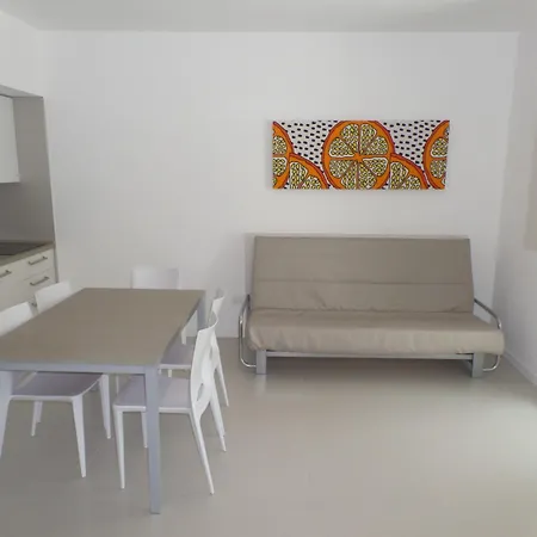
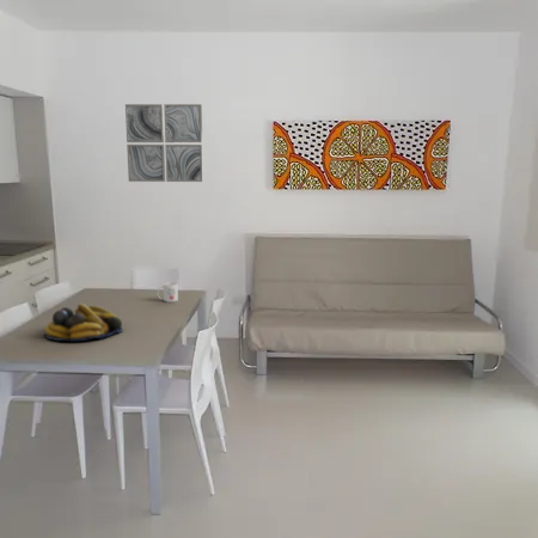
+ mug [157,281,179,304]
+ wall art [124,103,204,183]
+ fruit bowl [43,302,124,342]
